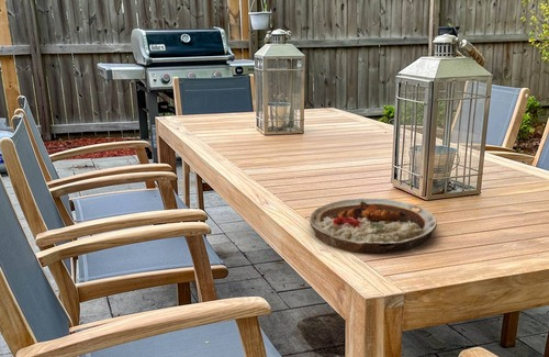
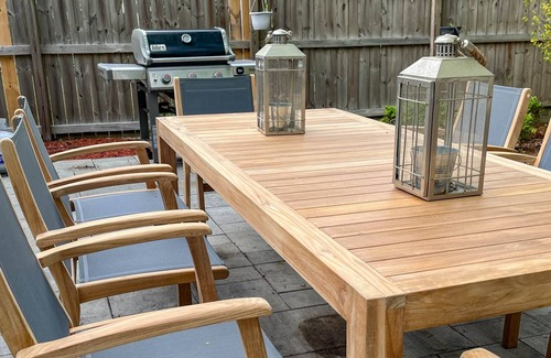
- plate [309,198,438,254]
